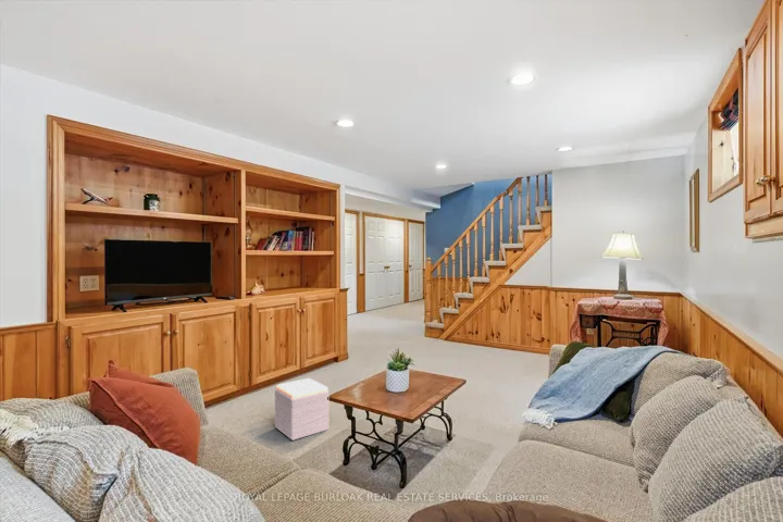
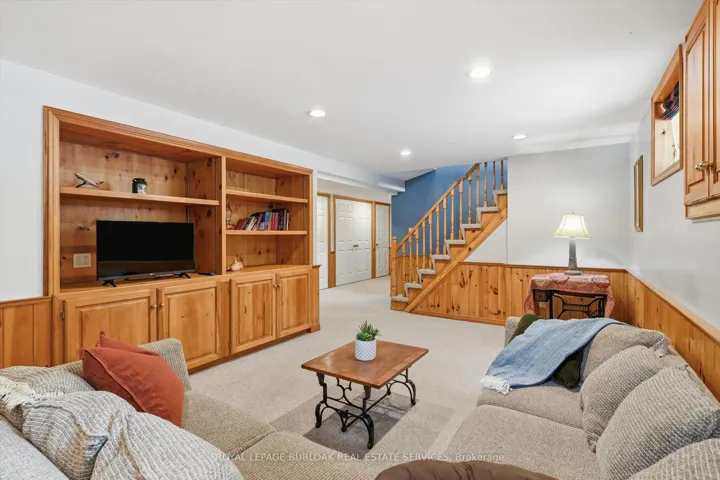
- footstool [274,377,330,442]
